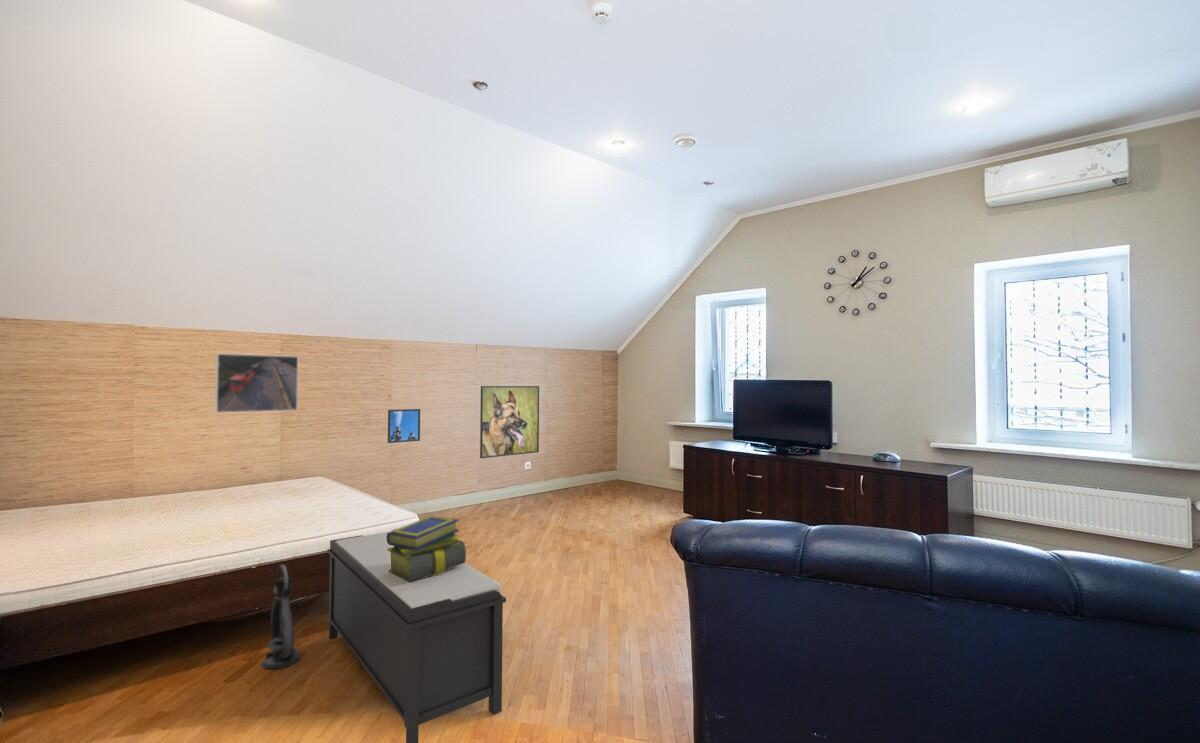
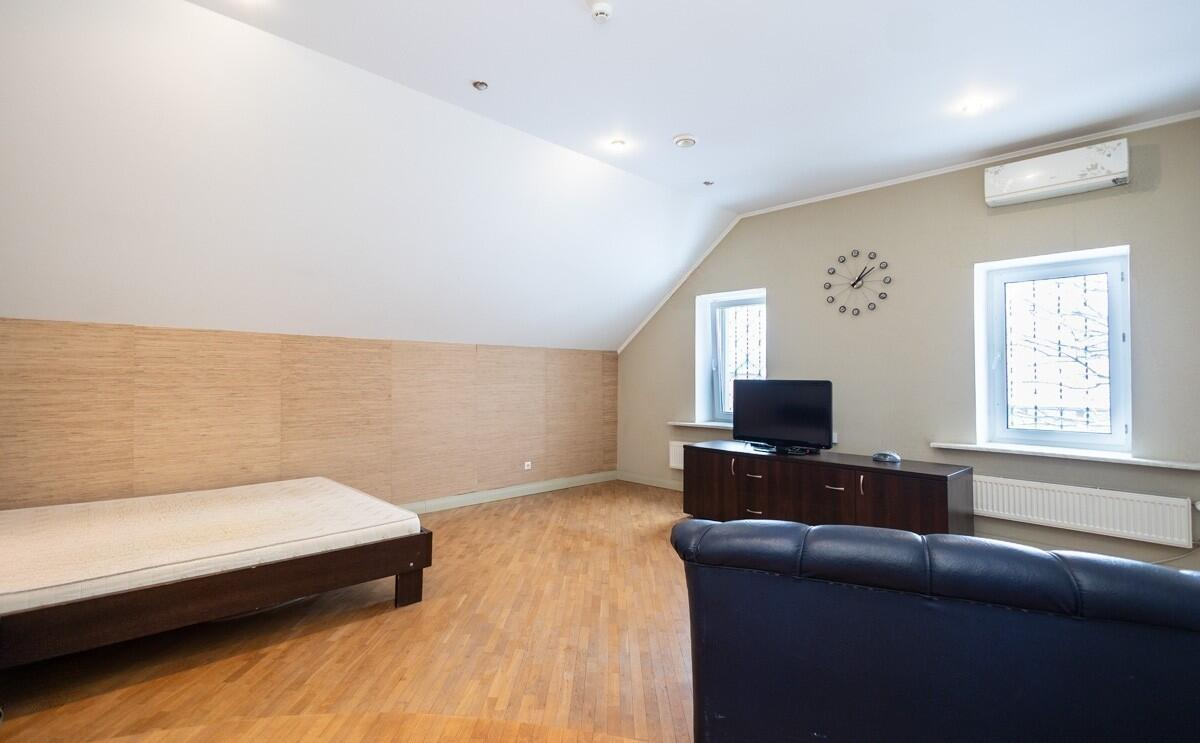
- bench [327,531,507,743]
- stack of books [386,515,467,582]
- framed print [387,408,421,444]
- lantern [260,564,302,670]
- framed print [479,385,540,459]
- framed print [215,353,299,414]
